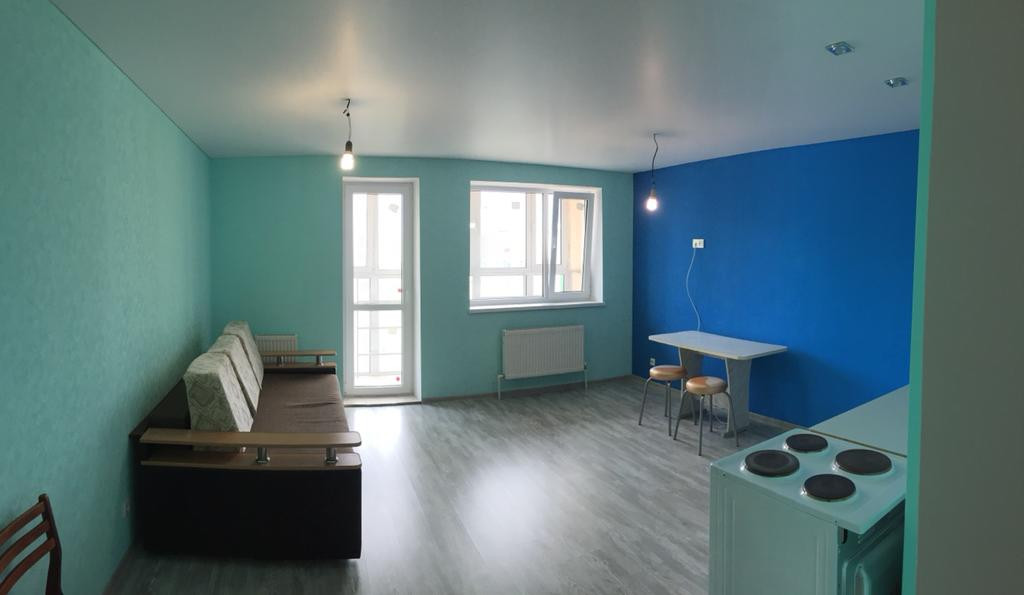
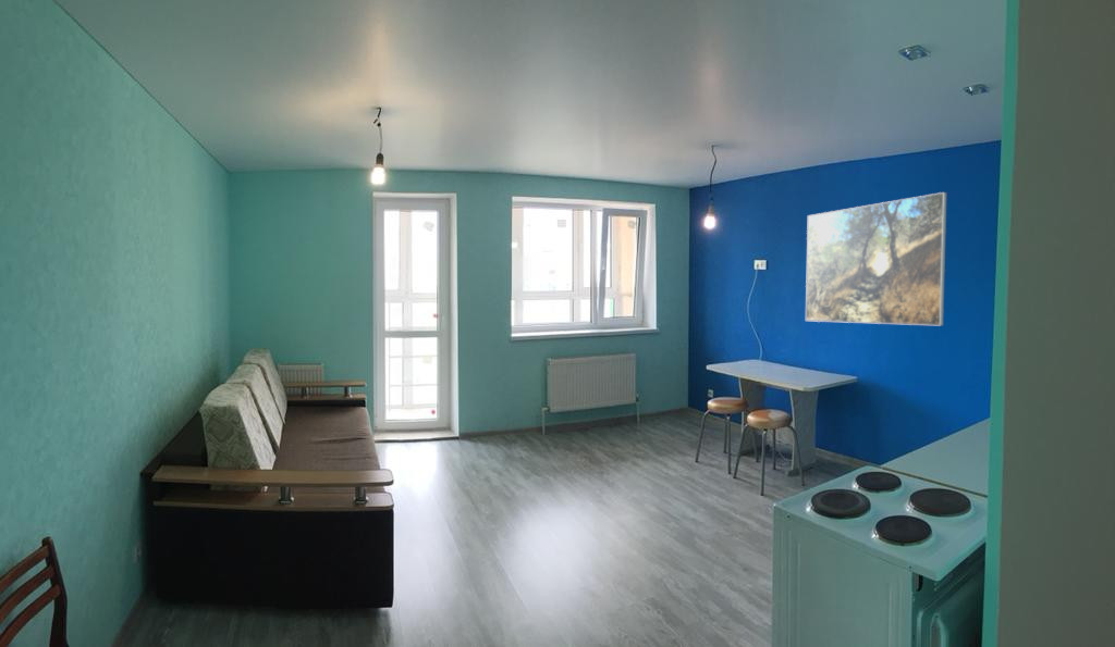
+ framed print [805,191,947,326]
